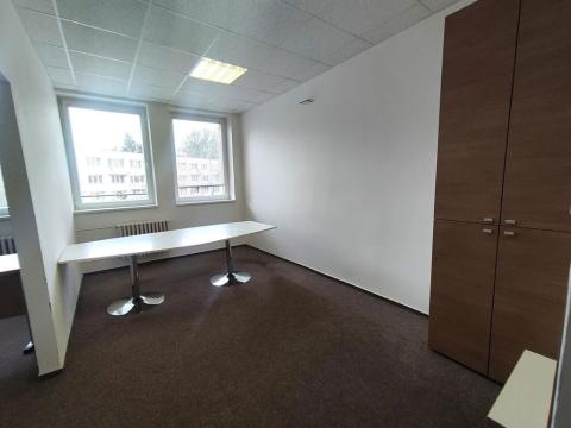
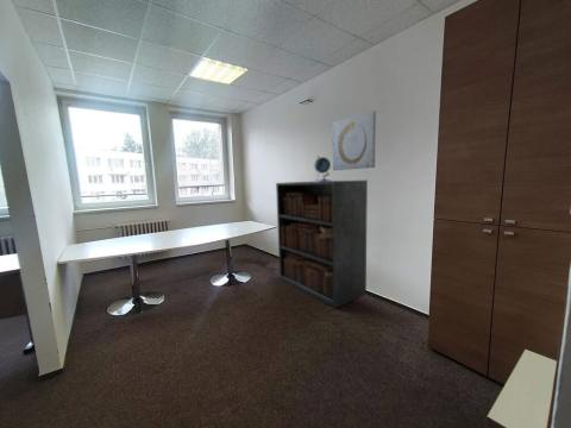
+ bookcase [275,180,369,309]
+ globe [313,155,333,182]
+ wall art [332,109,377,171]
